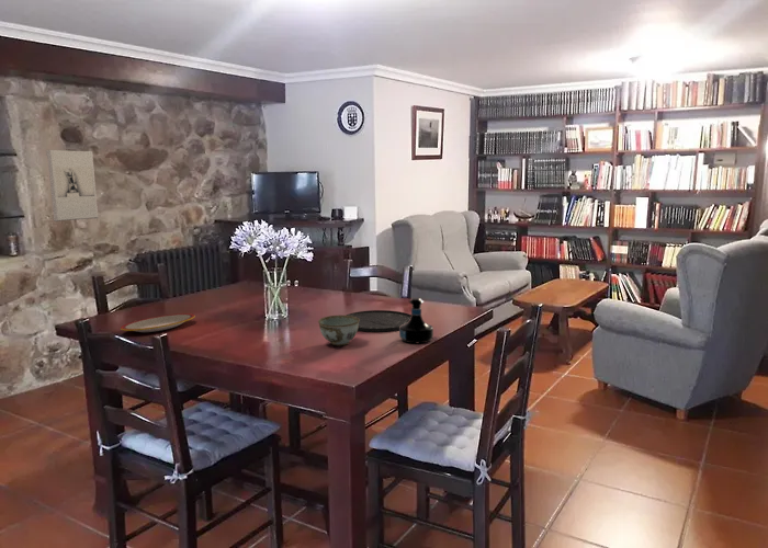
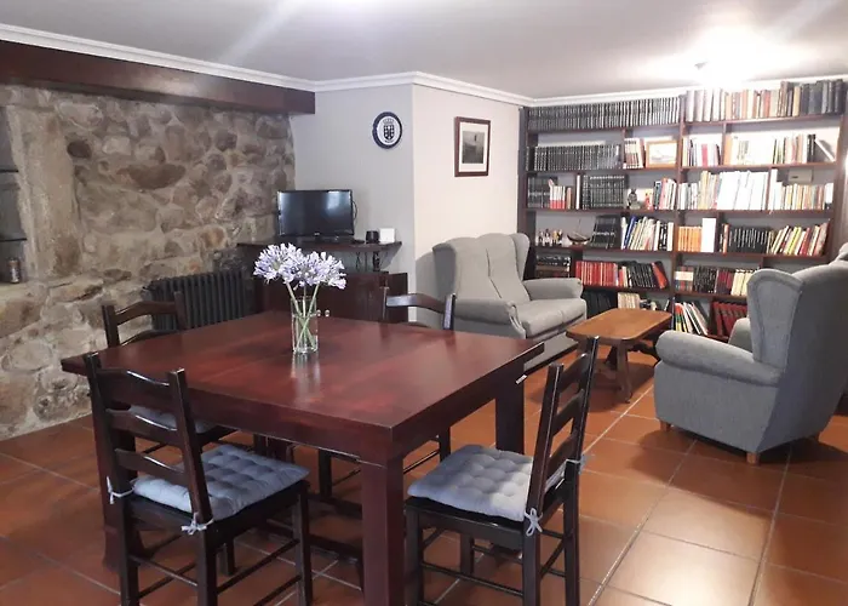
- bowl [317,315,360,346]
- wall sculpture [45,149,99,222]
- plate [345,309,411,333]
- plate [120,312,196,333]
- tequila bottle [398,297,434,344]
